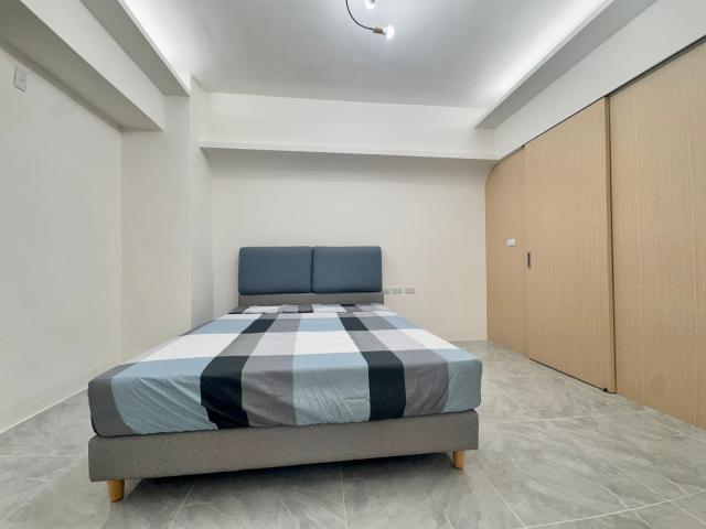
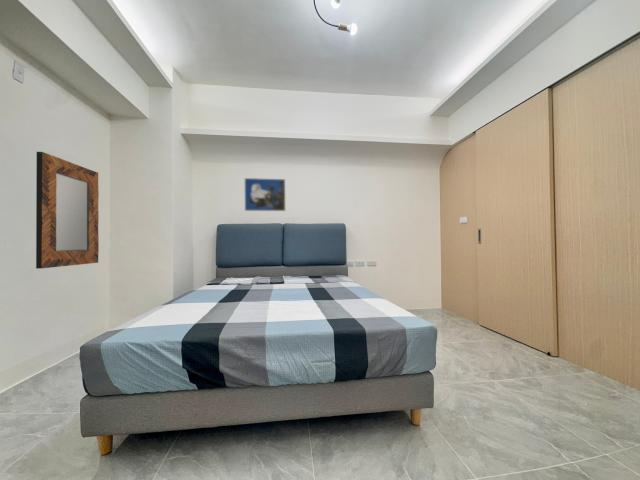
+ home mirror [35,151,100,270]
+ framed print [244,177,286,212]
